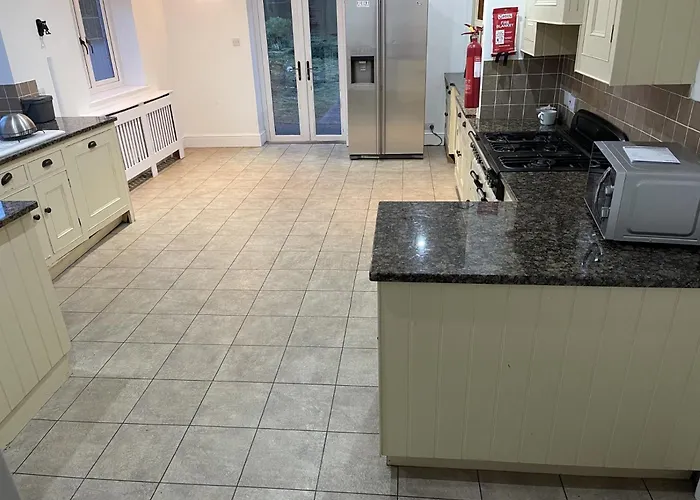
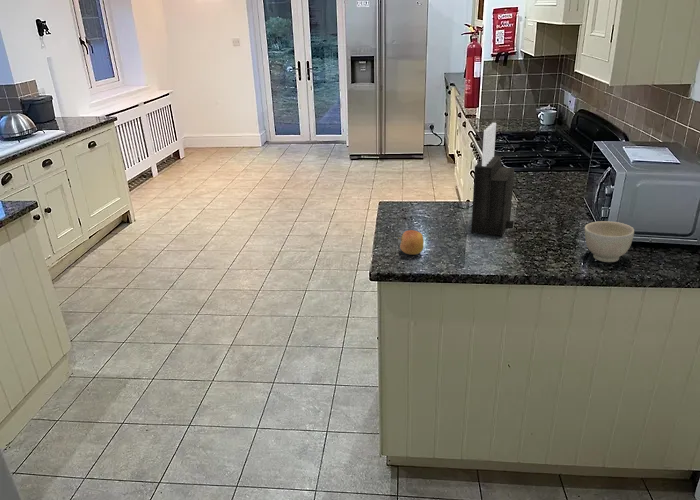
+ knife block [470,122,515,237]
+ apple [397,229,425,256]
+ bowl [584,220,635,263]
